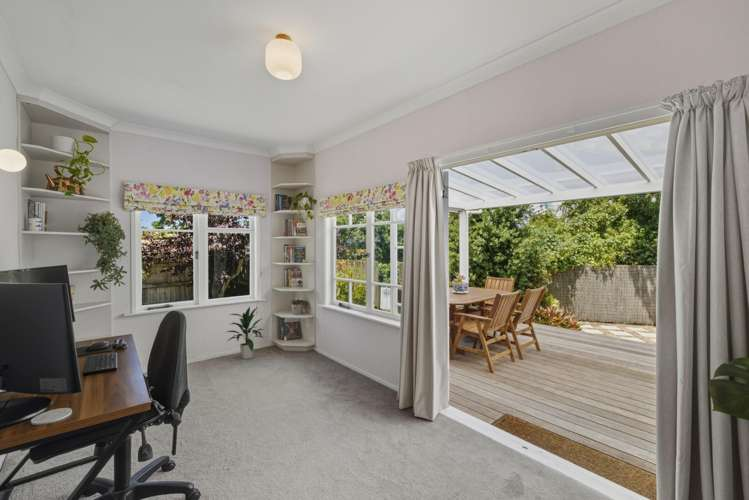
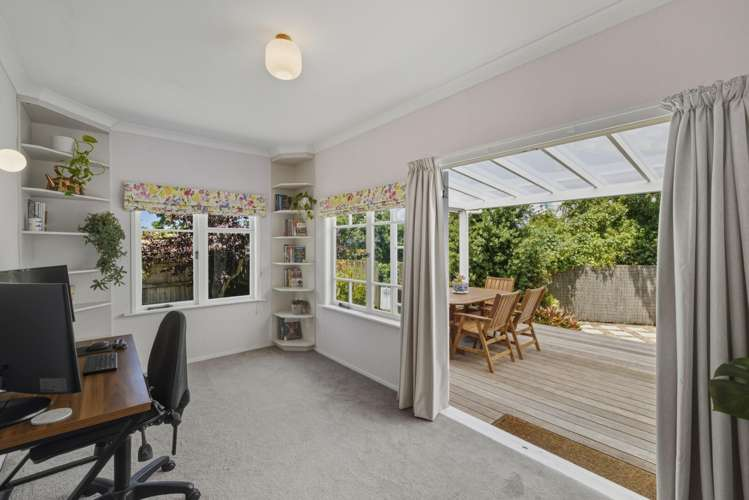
- indoor plant [223,306,265,360]
